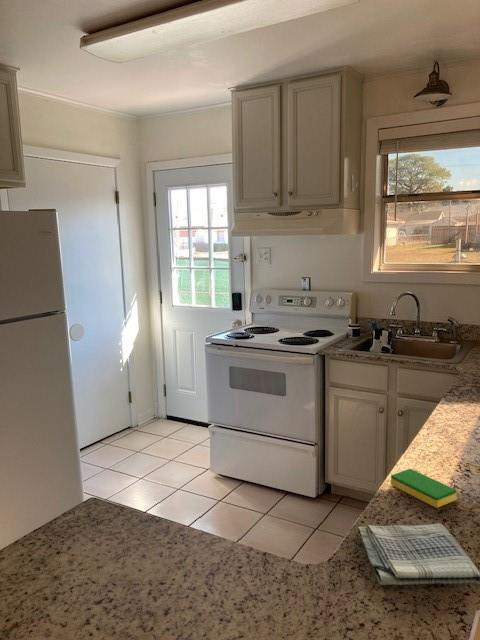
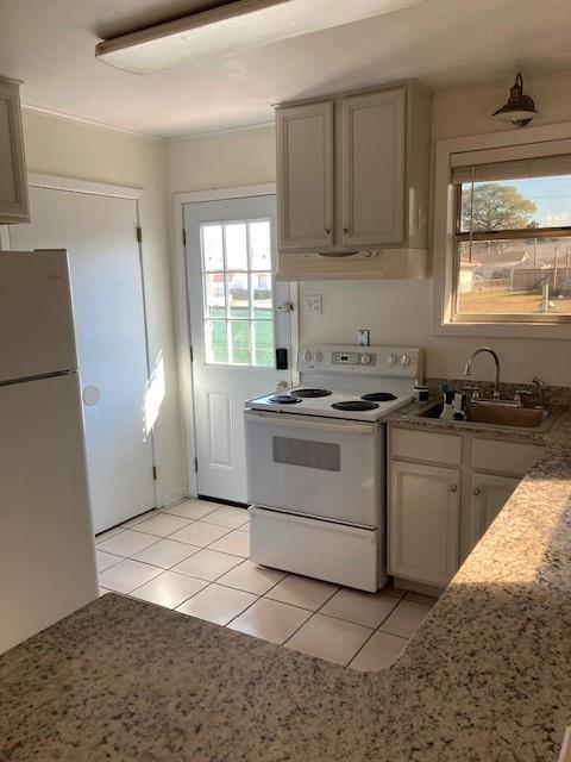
- dish sponge [390,468,458,509]
- dish towel [356,522,480,586]
